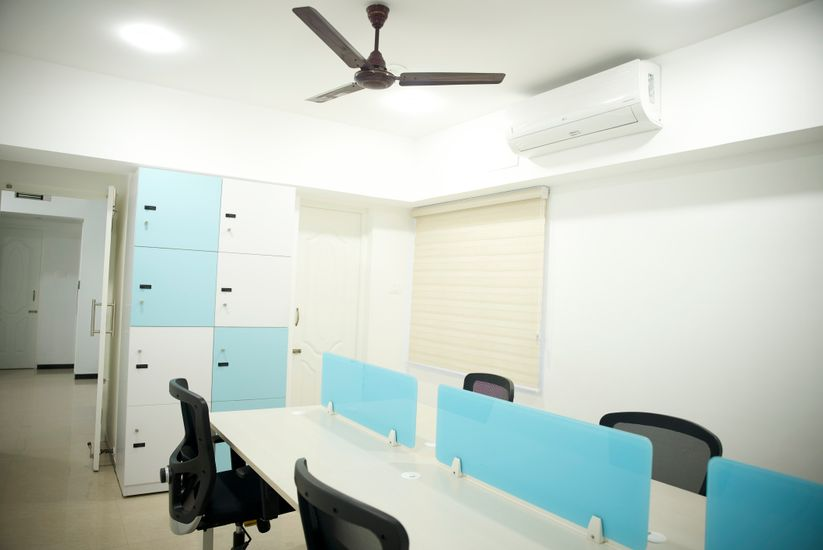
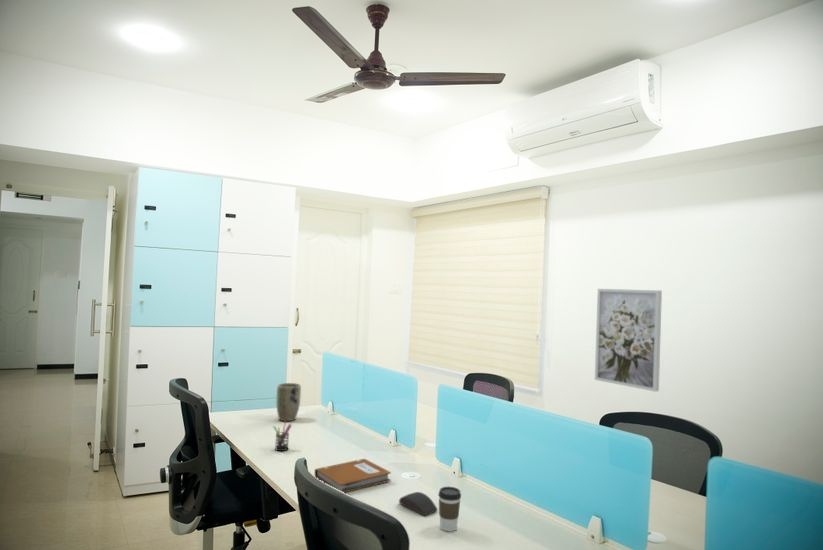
+ coffee cup [437,486,462,532]
+ computer mouse [398,491,438,517]
+ wall art [594,288,663,393]
+ plant pot [275,382,302,422]
+ pen holder [272,421,293,452]
+ notebook [314,458,392,494]
